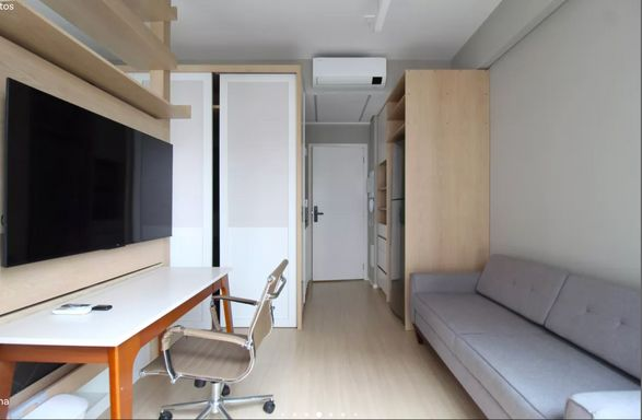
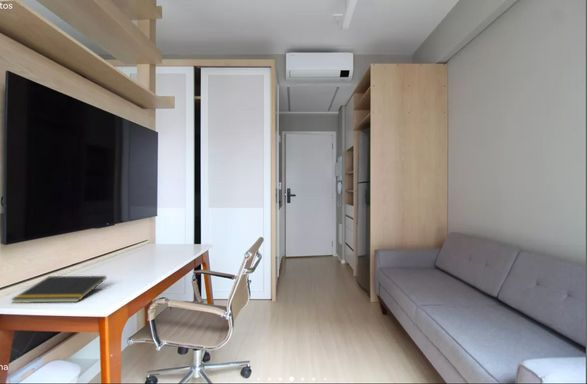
+ notepad [10,275,107,304]
